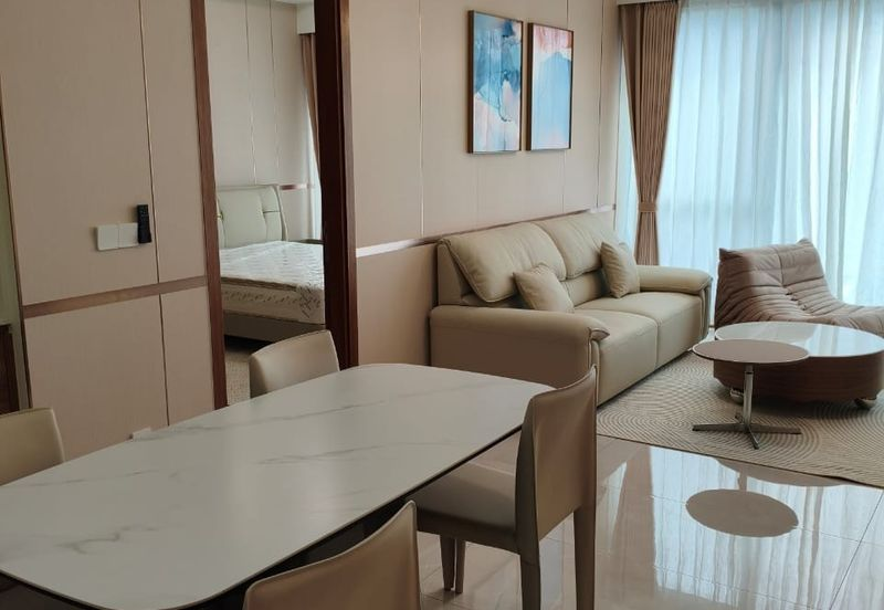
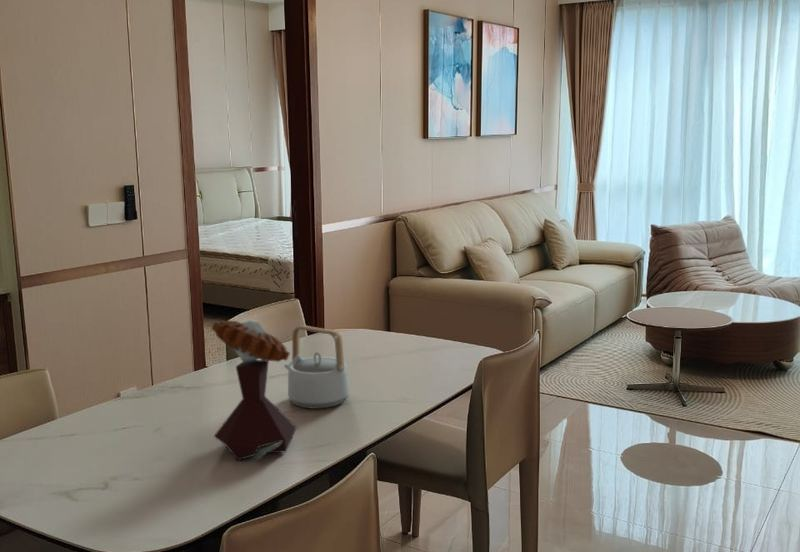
+ mushroom [211,318,298,462]
+ teapot [283,324,350,410]
